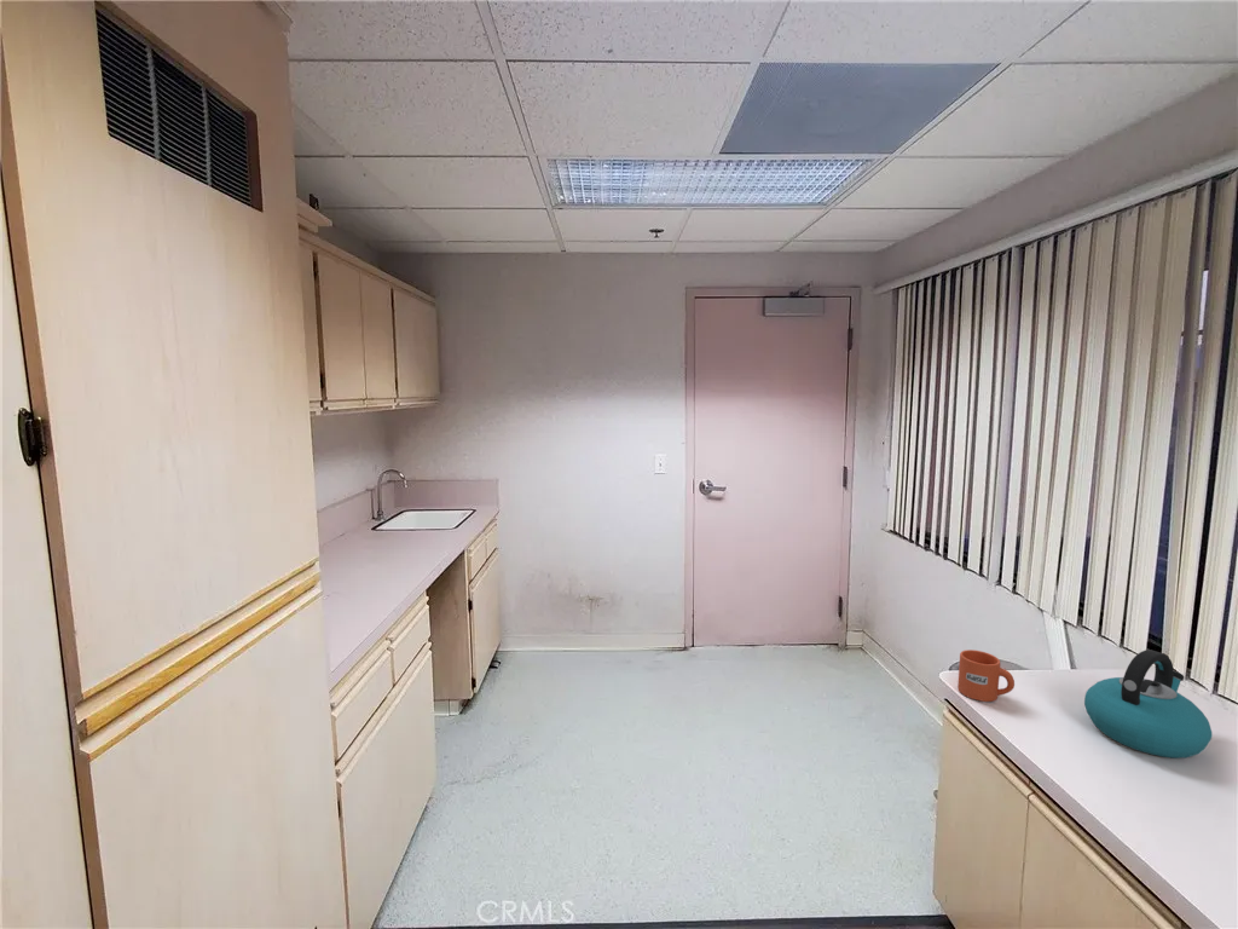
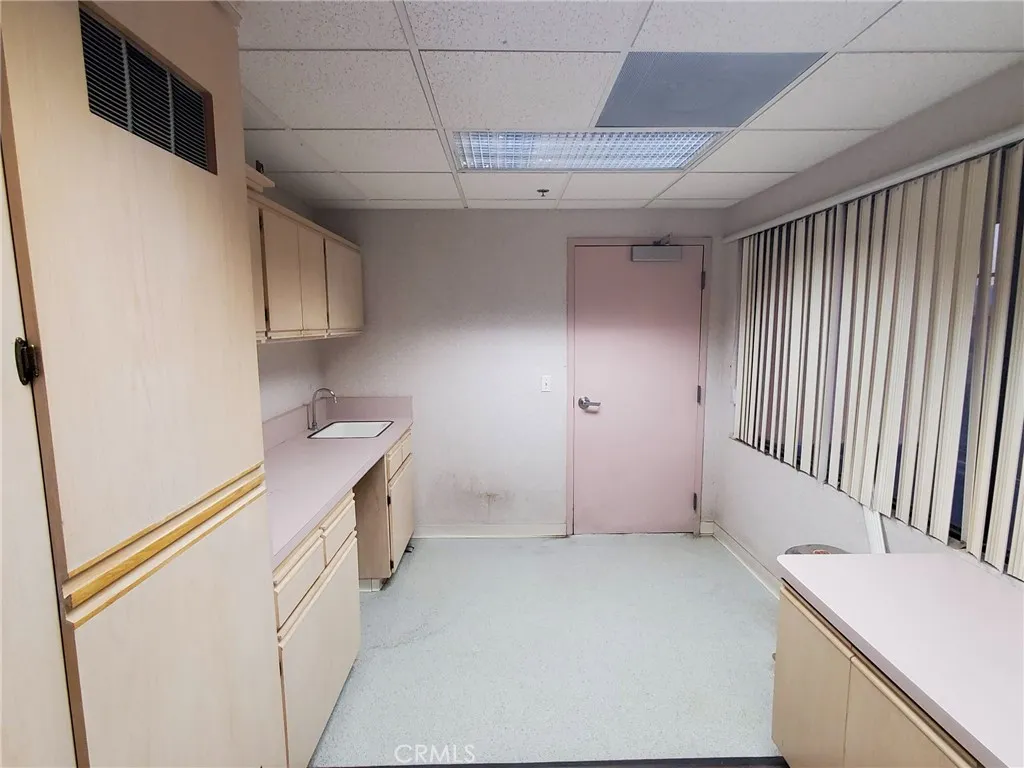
- mug [956,648,1016,703]
- kettle [1083,648,1213,760]
